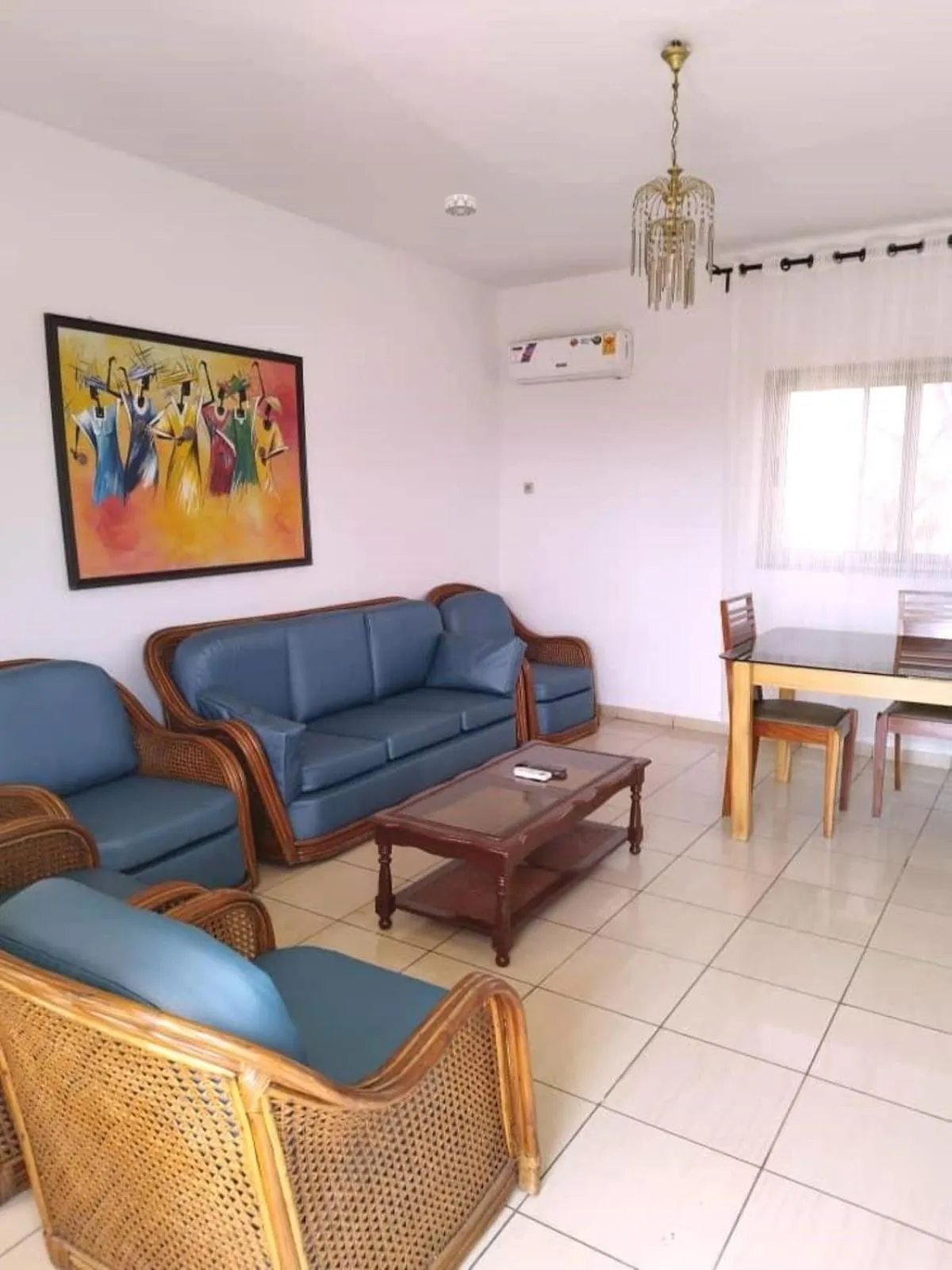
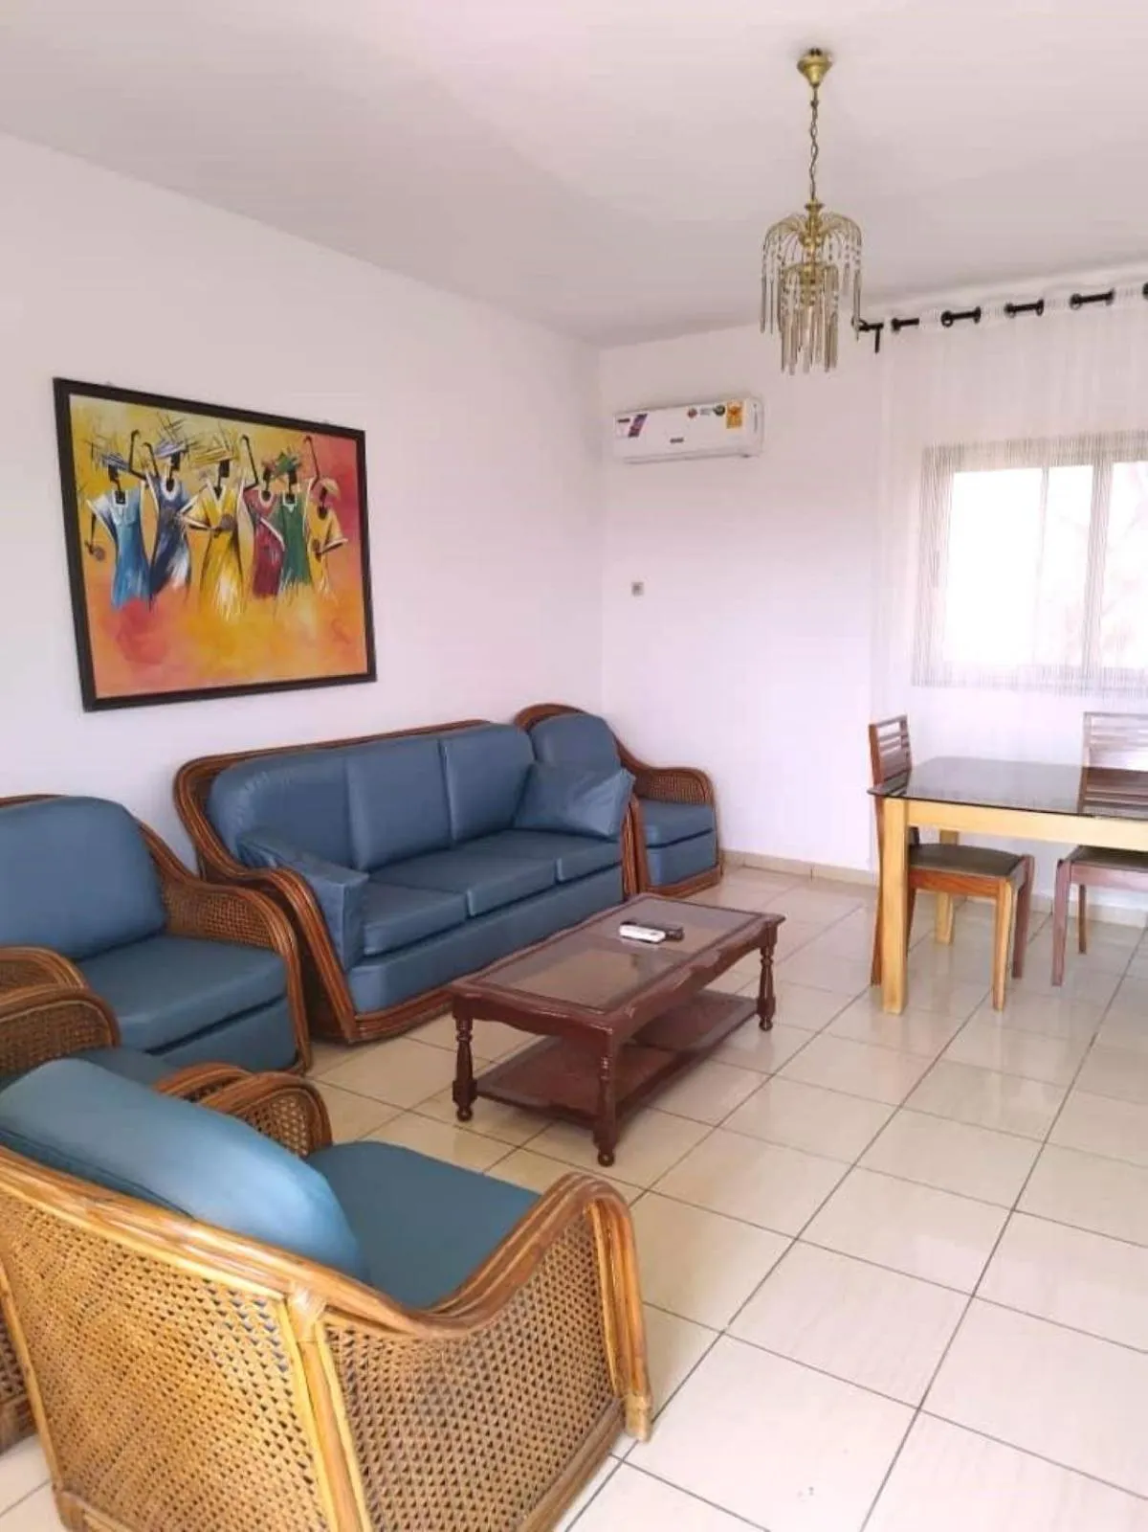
- smoke detector [443,193,478,217]
